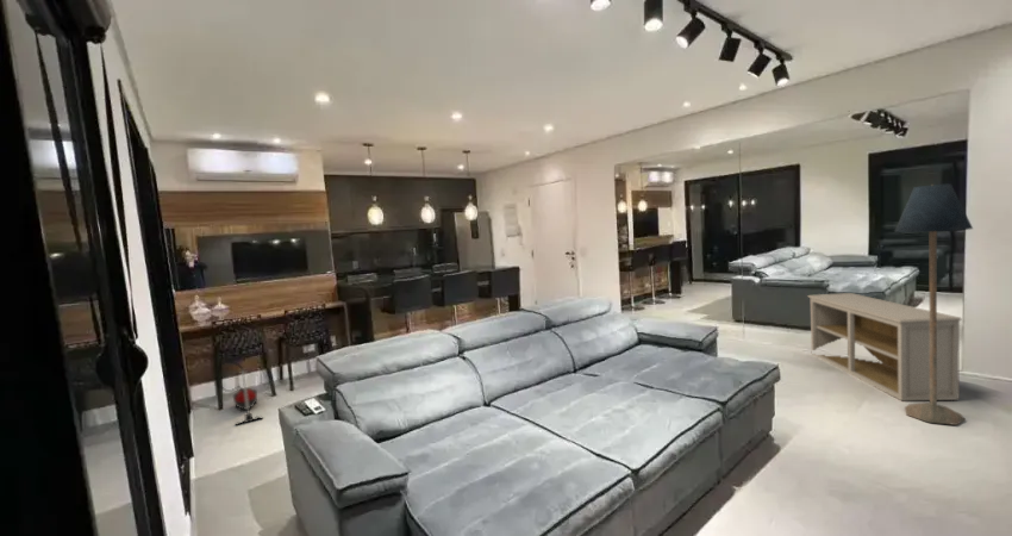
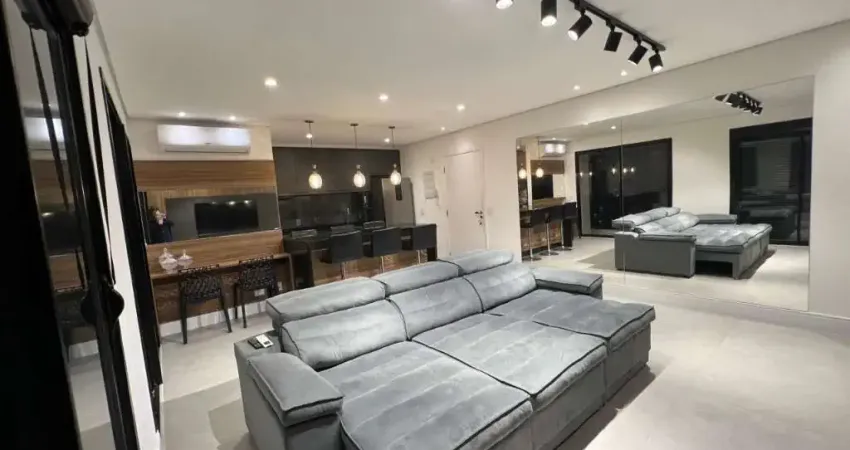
- floor lamp [893,182,974,426]
- vacuum cleaner [215,360,263,426]
- storage cabinet [806,292,962,403]
